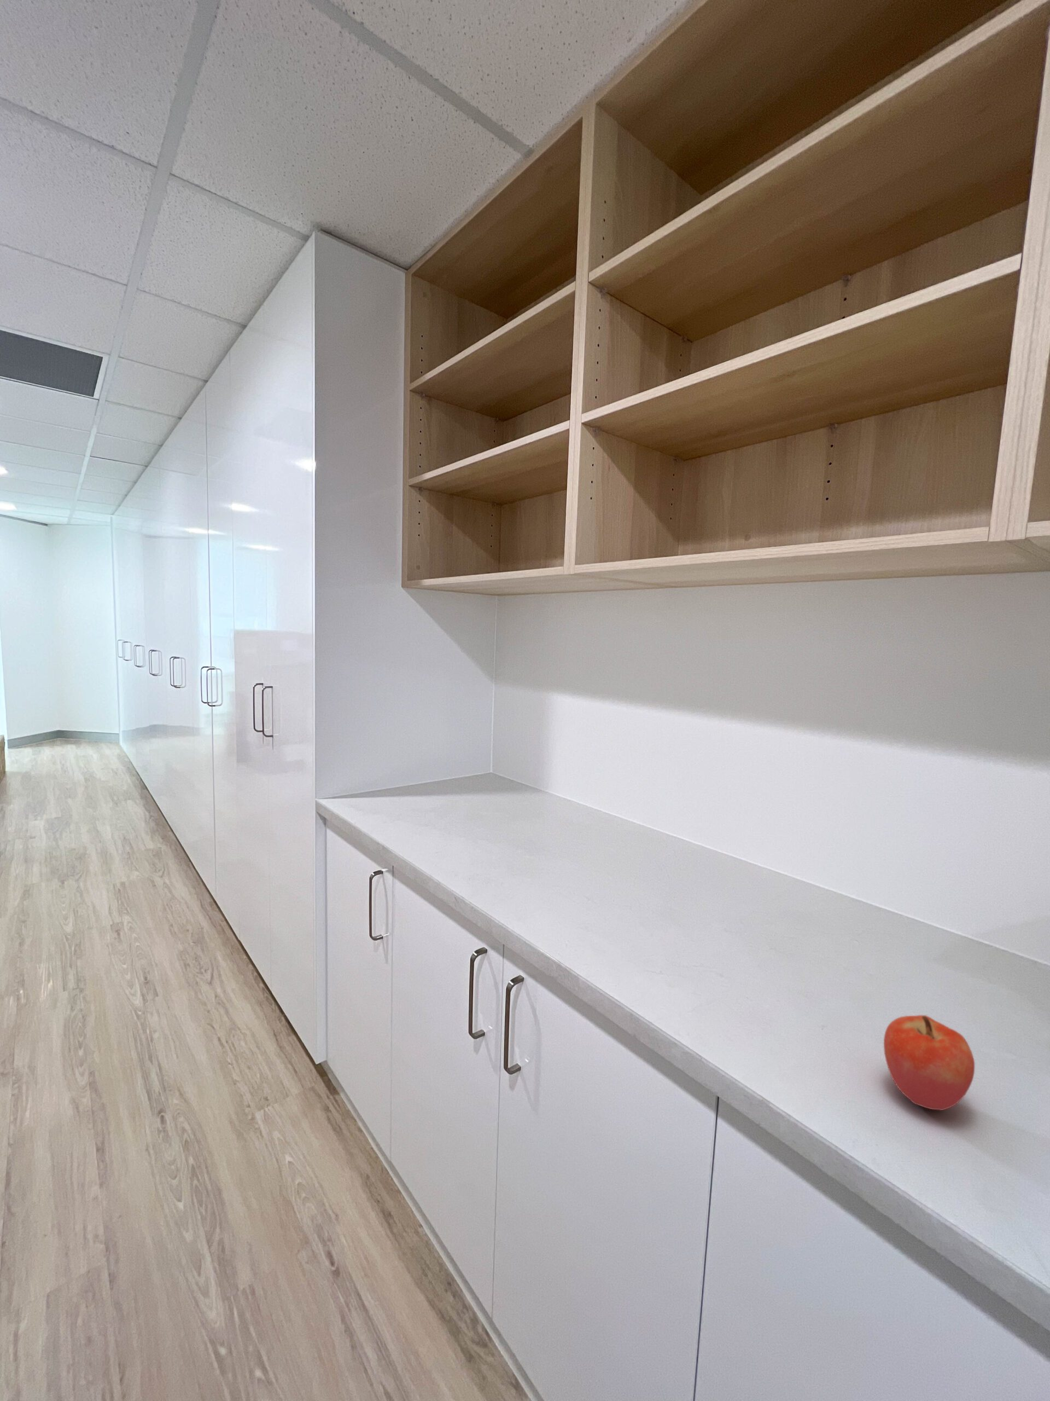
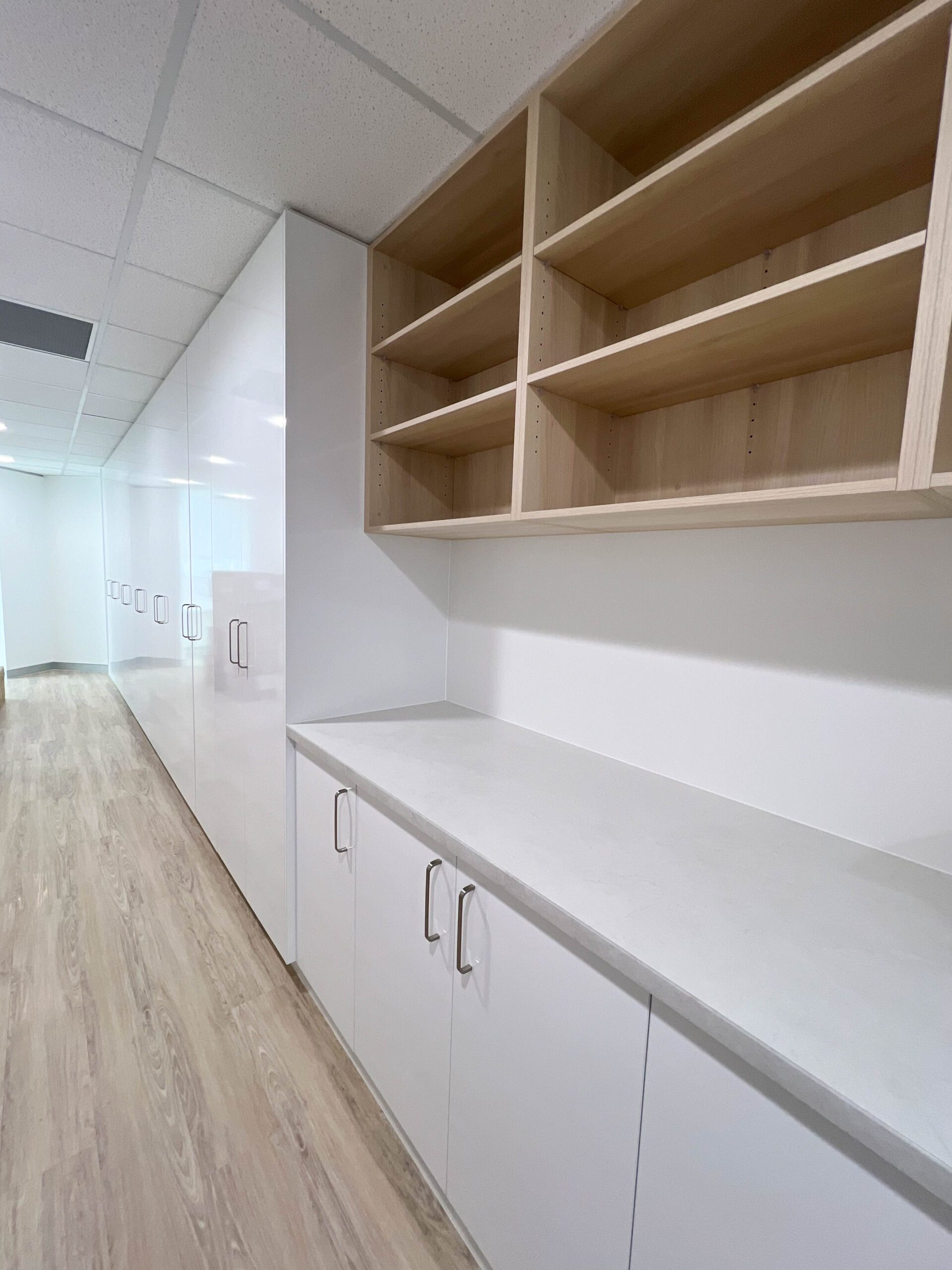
- apple [883,1015,975,1111]
